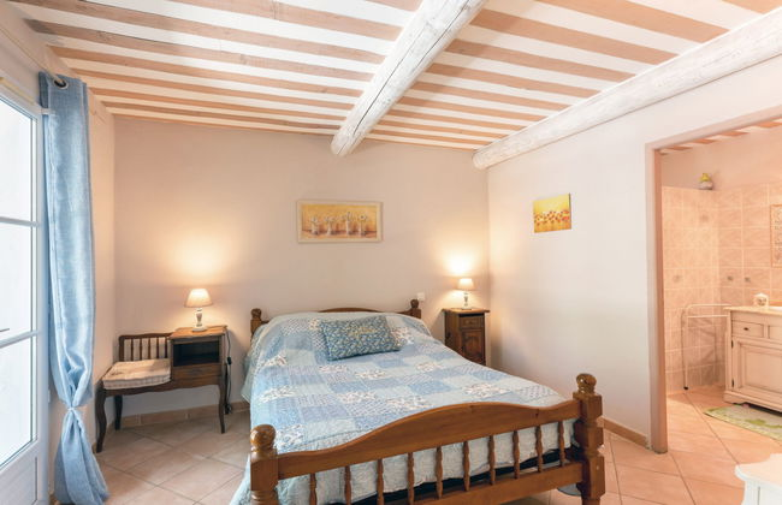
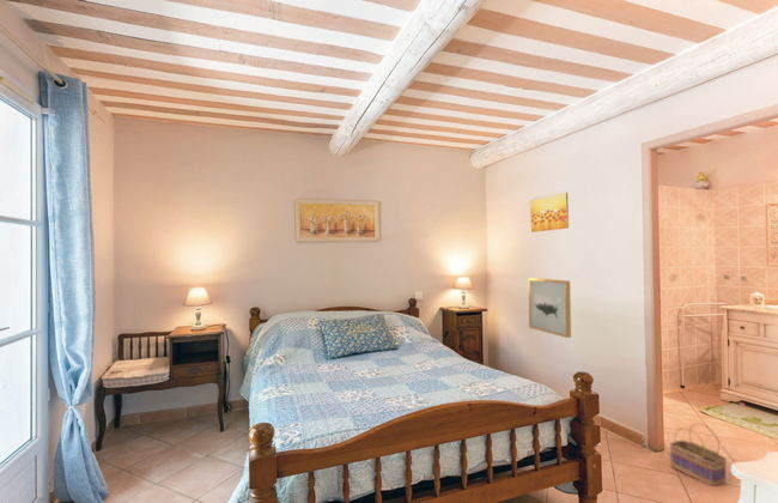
+ wall art [528,277,572,339]
+ basket [669,423,728,487]
